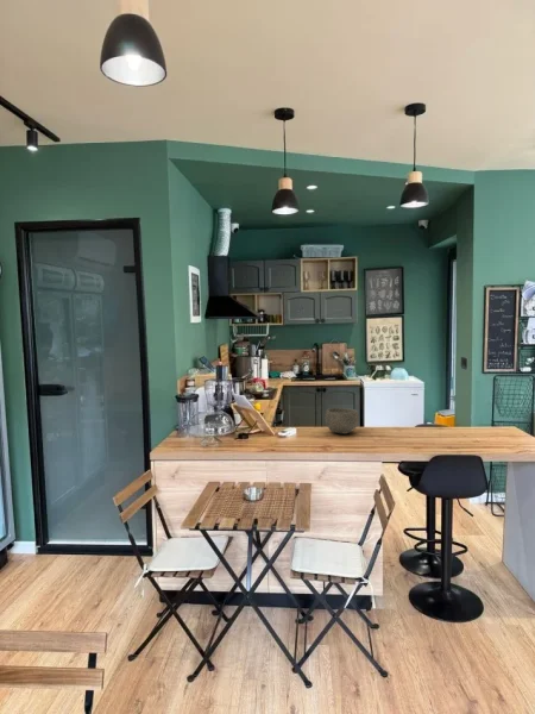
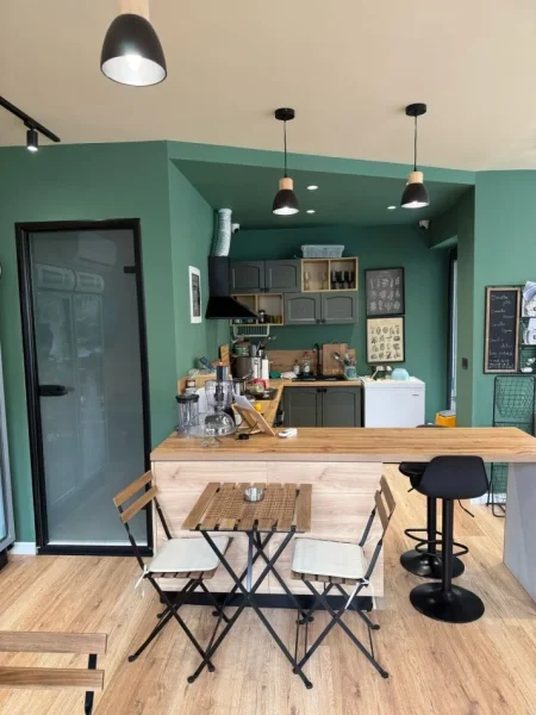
- bowl [323,407,359,436]
